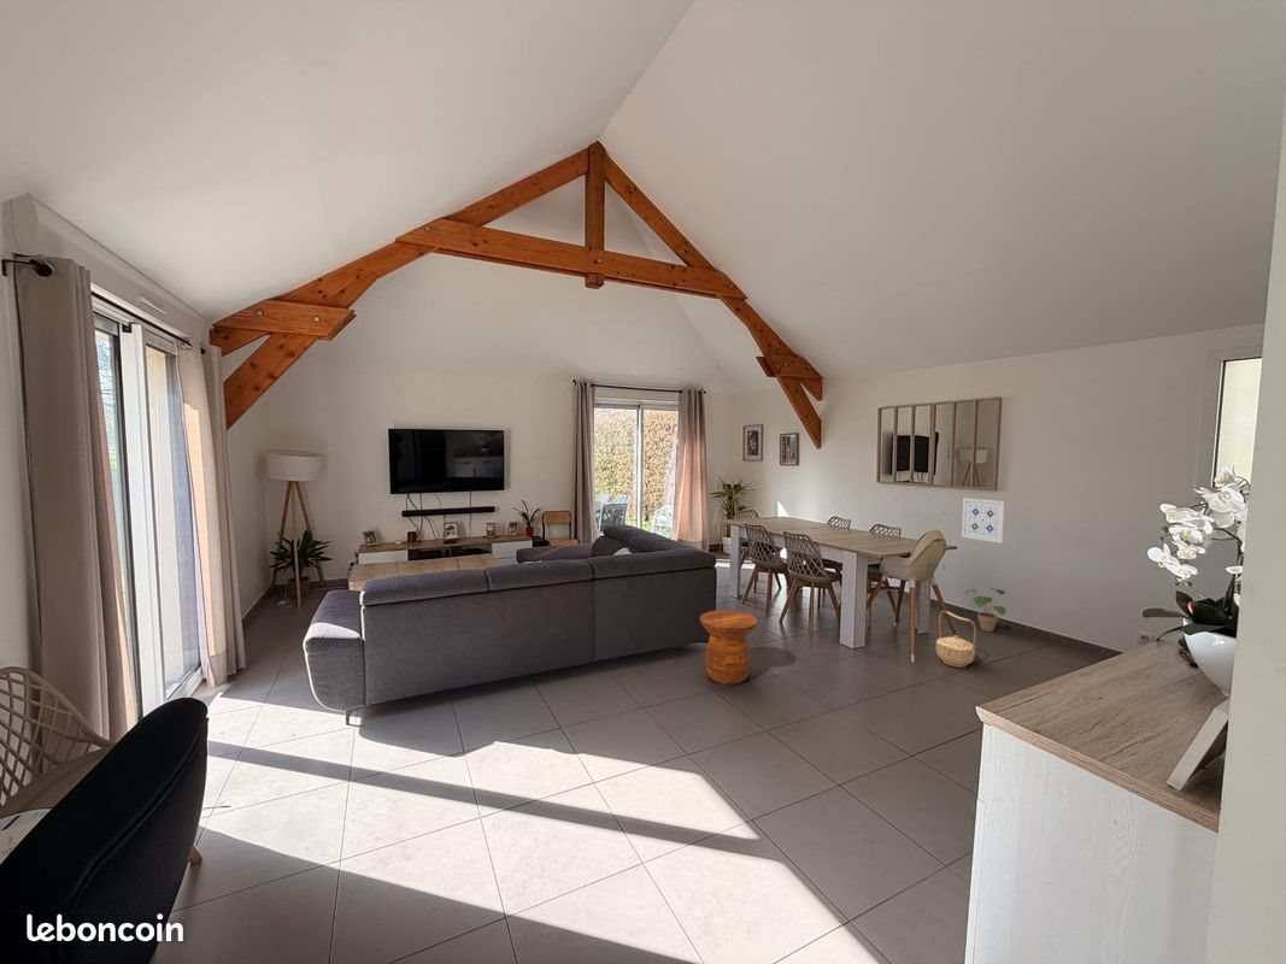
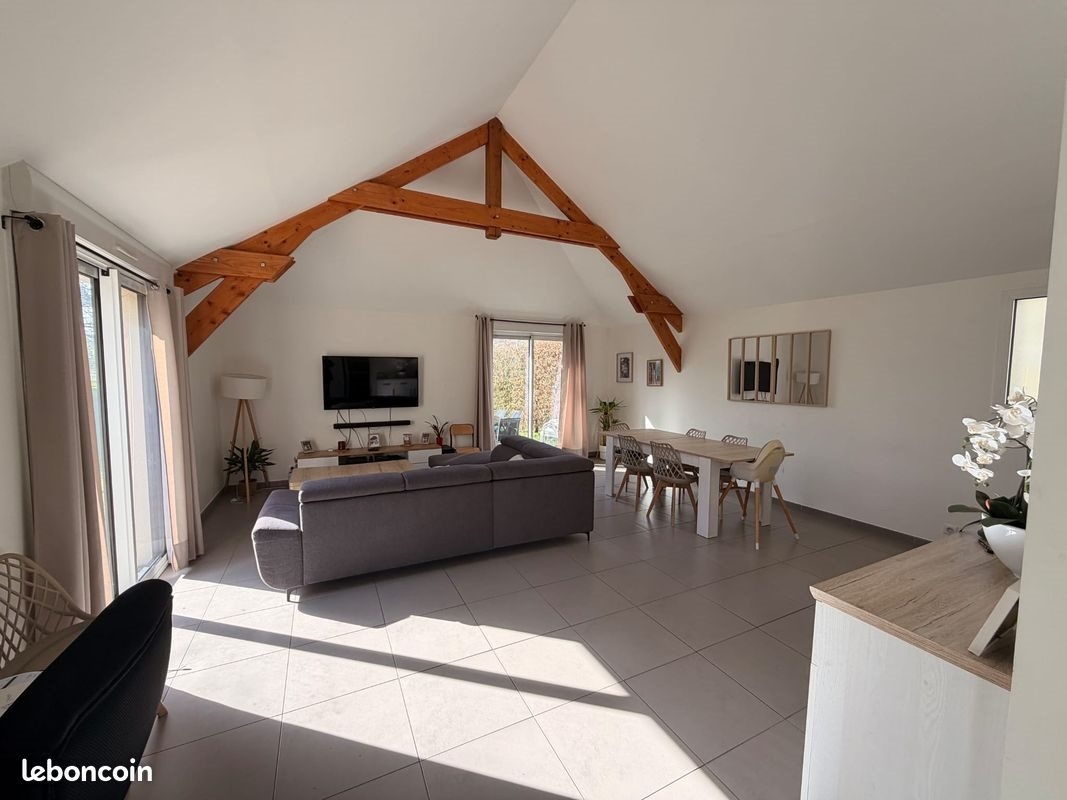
- side table [699,609,758,686]
- potted plant [964,587,1008,633]
- wall art [961,496,1008,545]
- basket [935,610,977,669]
